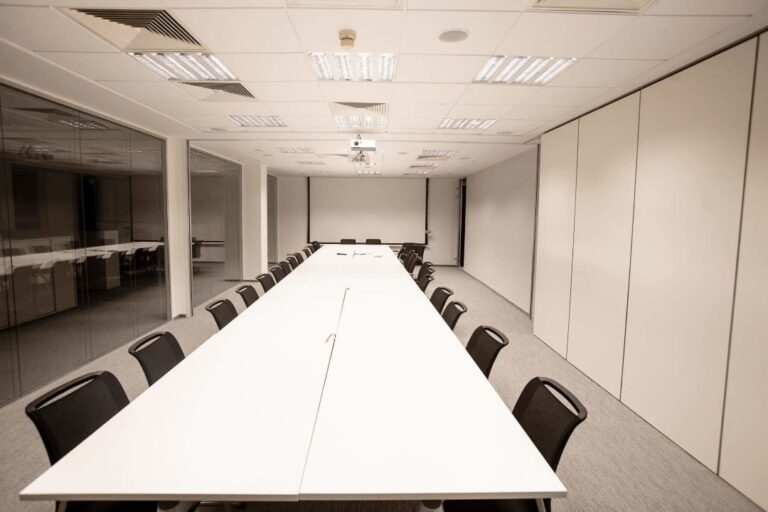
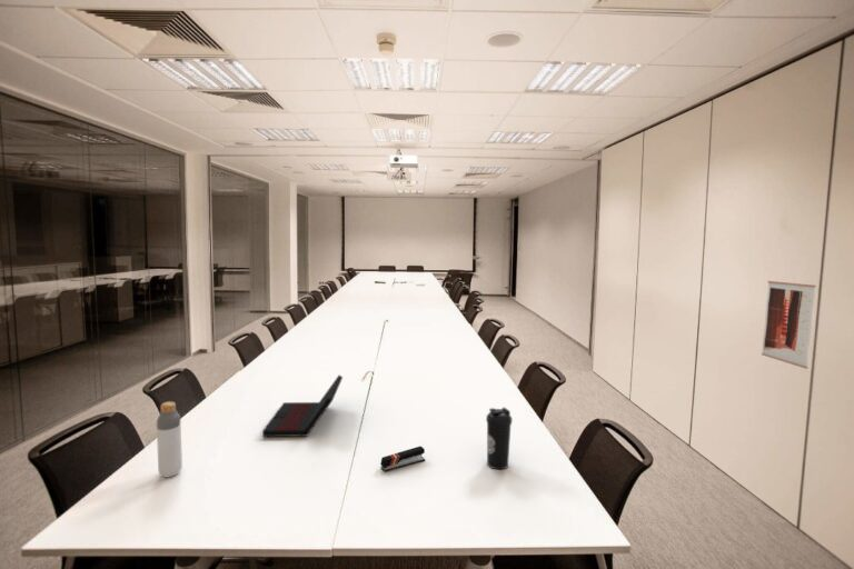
+ wall art [761,280,817,370]
+ bottle [156,400,183,478]
+ stapler [379,445,426,472]
+ laptop [261,375,344,438]
+ water bottle [485,407,513,470]
